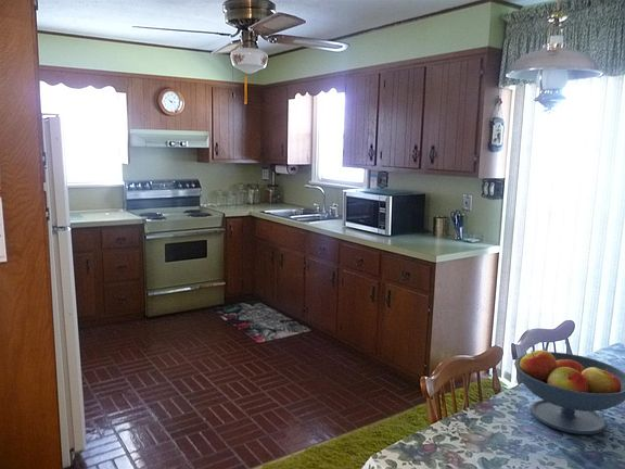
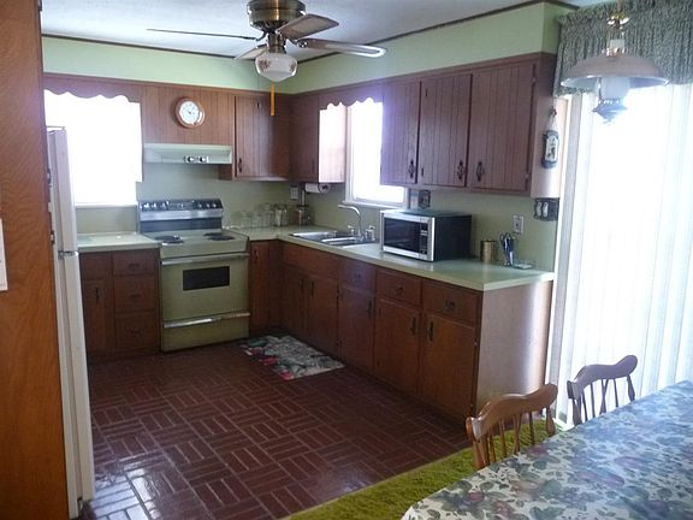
- fruit bowl [513,350,625,435]
